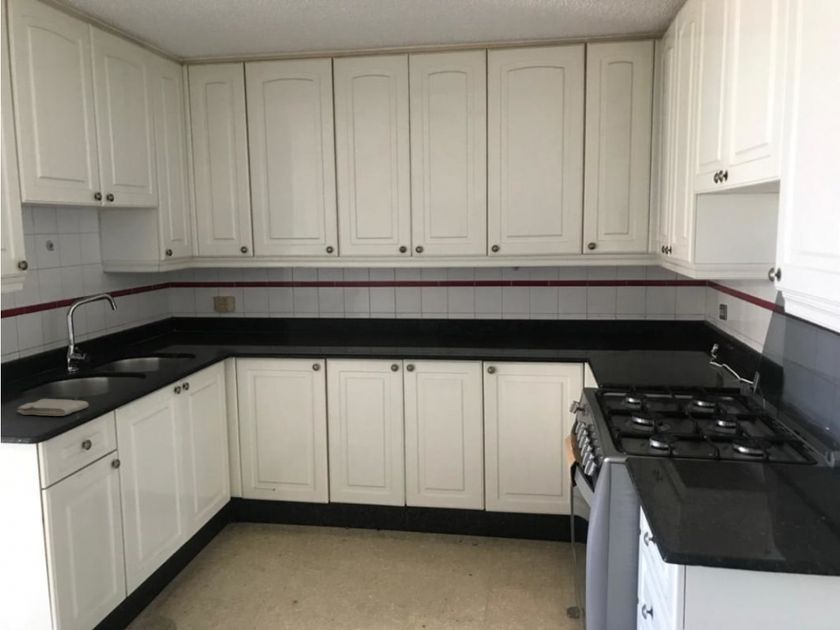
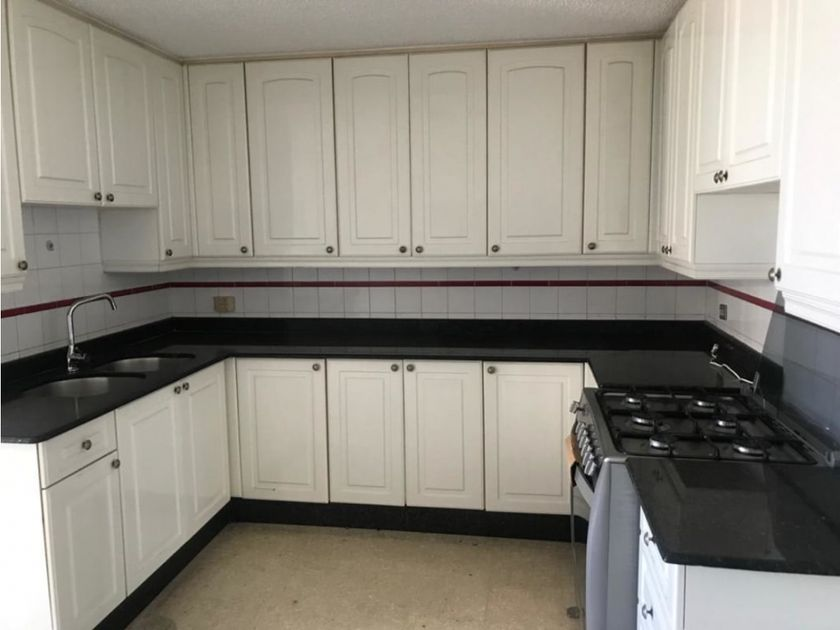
- washcloth [16,398,90,417]
